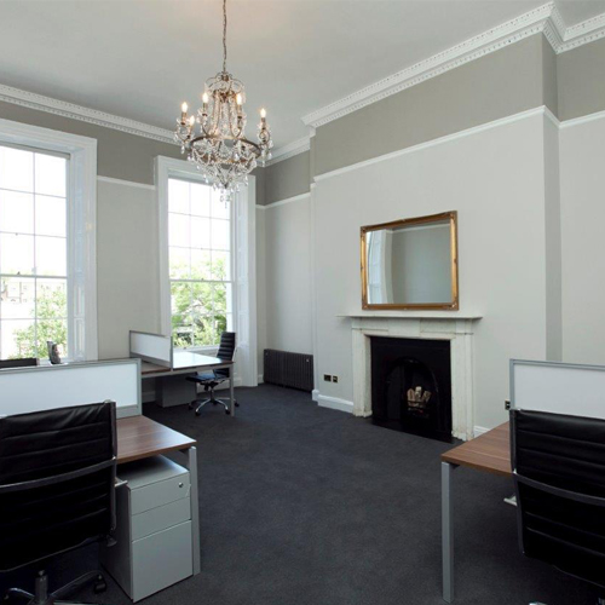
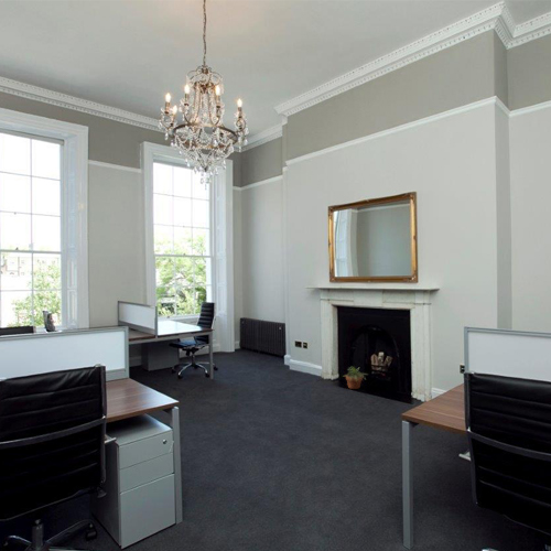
+ potted plant [341,365,369,390]
